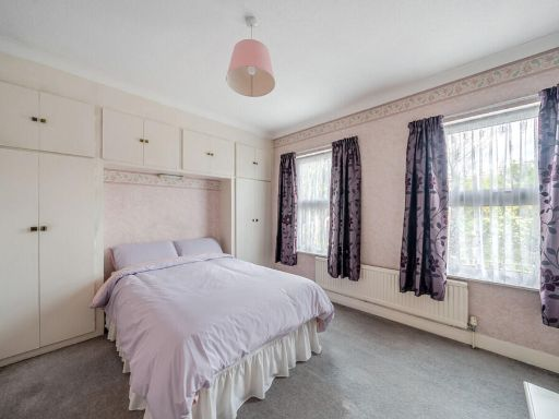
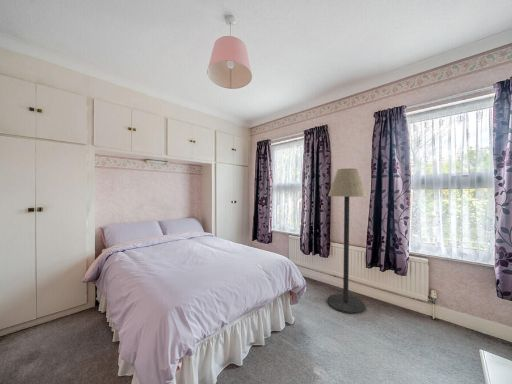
+ floor lamp [327,168,368,315]
